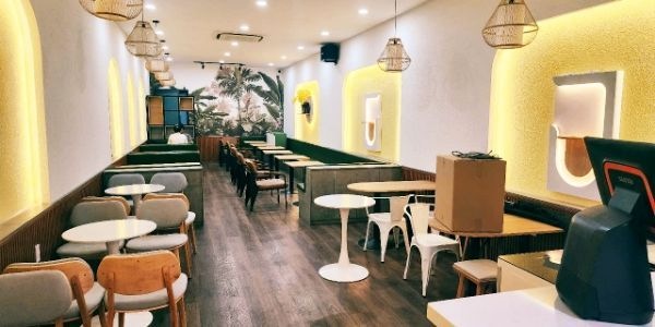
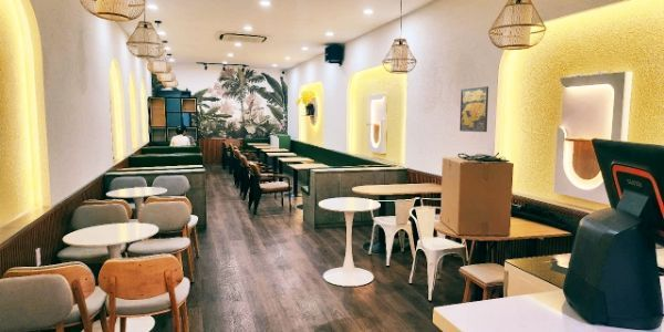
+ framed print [459,85,489,133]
